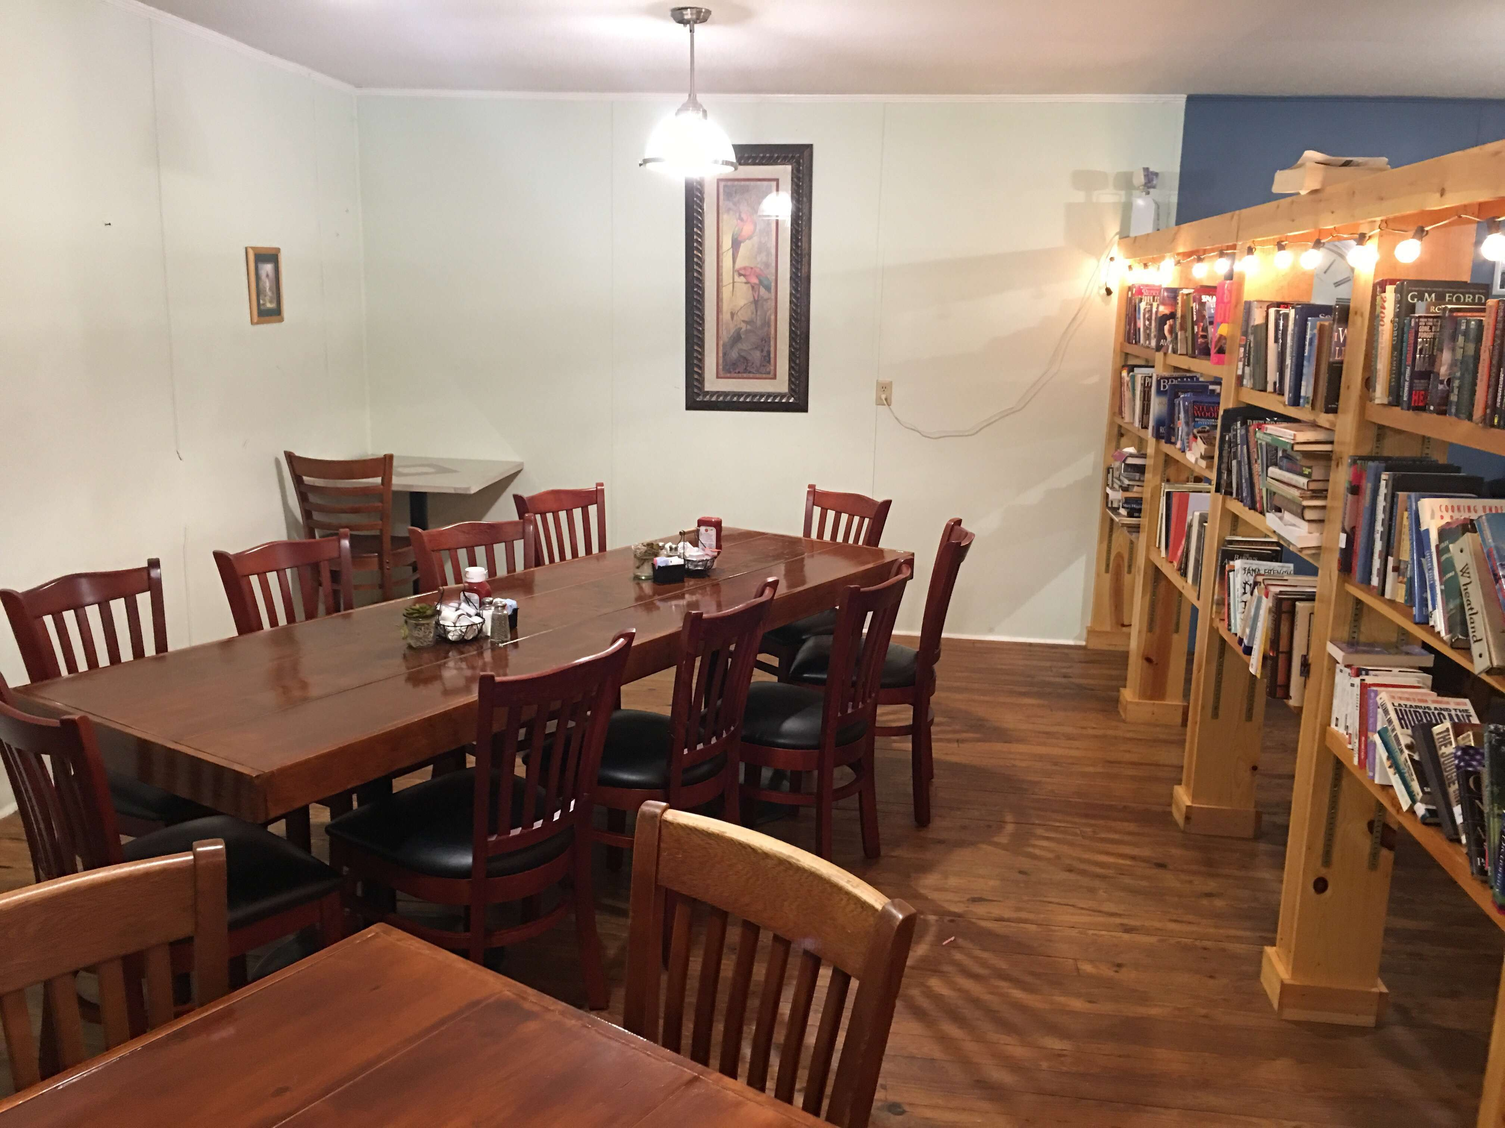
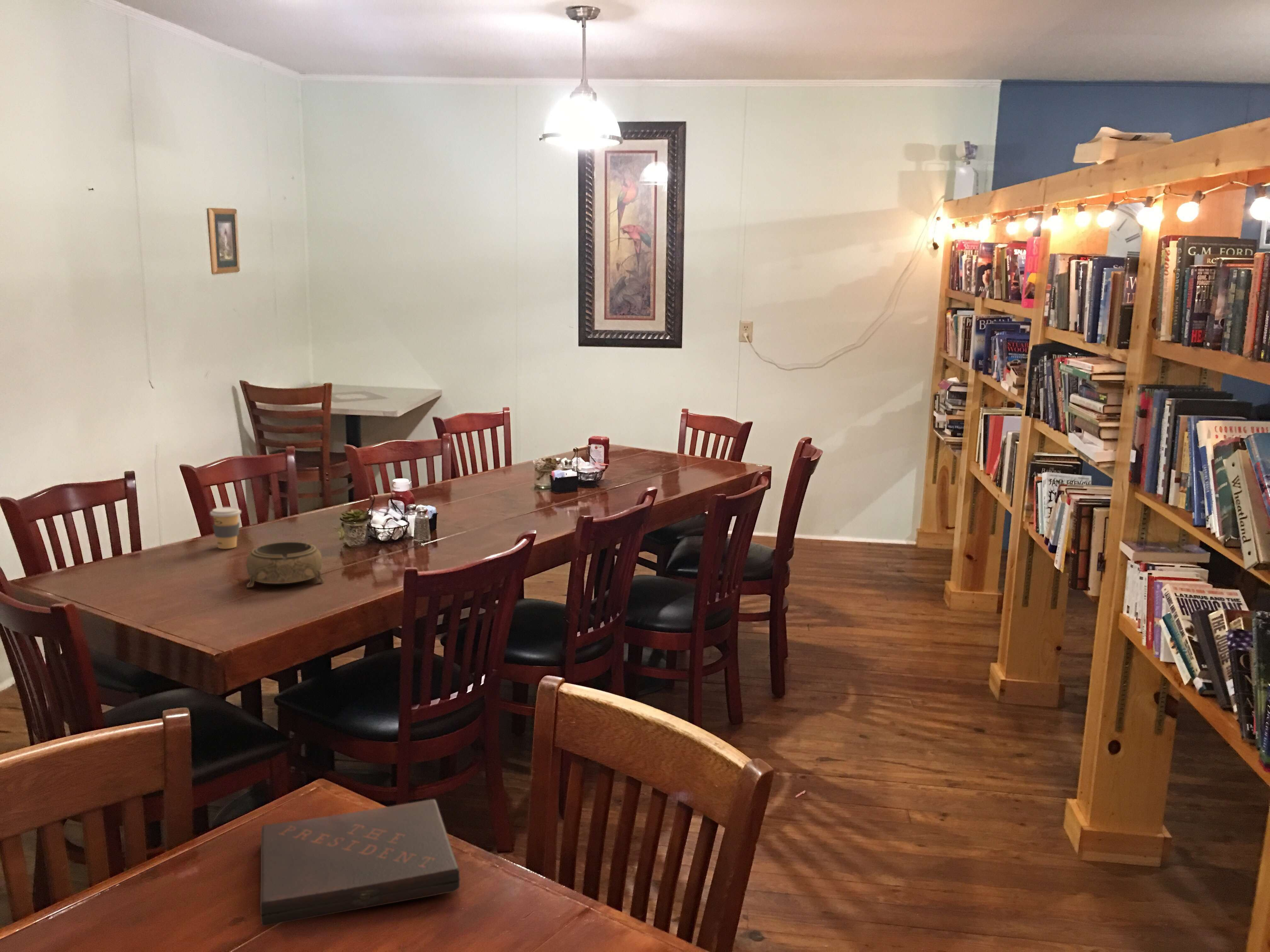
+ coffee cup [210,507,241,549]
+ decorative bowl [246,542,324,588]
+ book [260,799,461,927]
